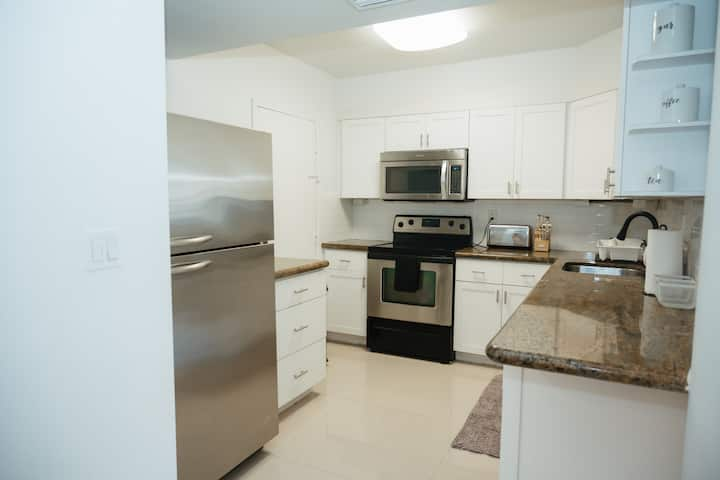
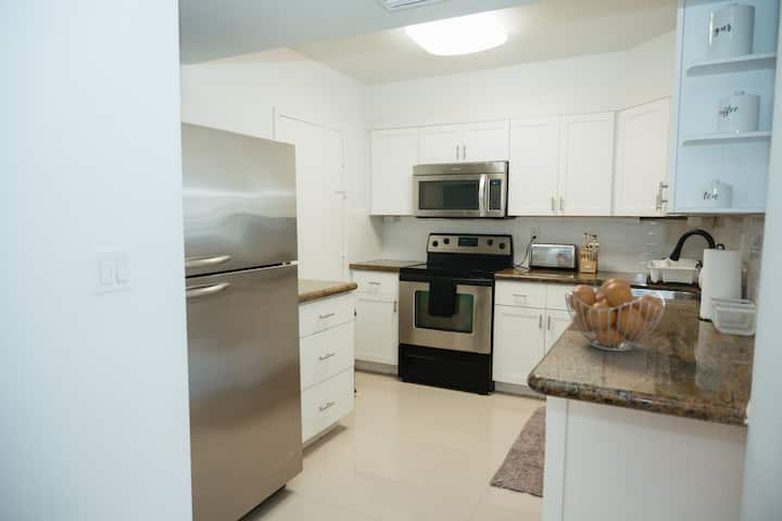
+ fruit basket [564,277,667,353]
